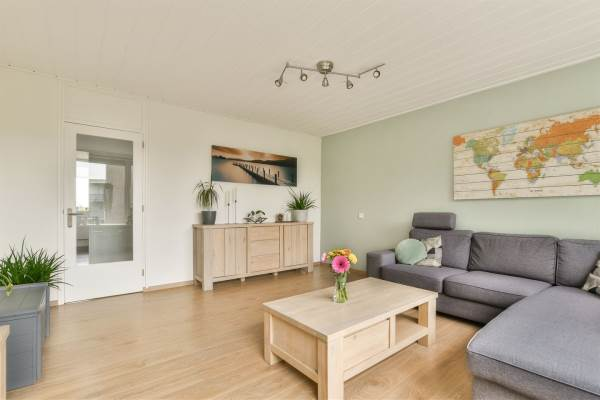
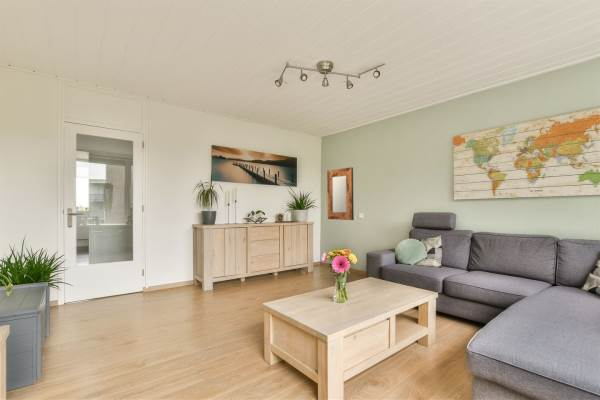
+ home mirror [326,166,355,221]
